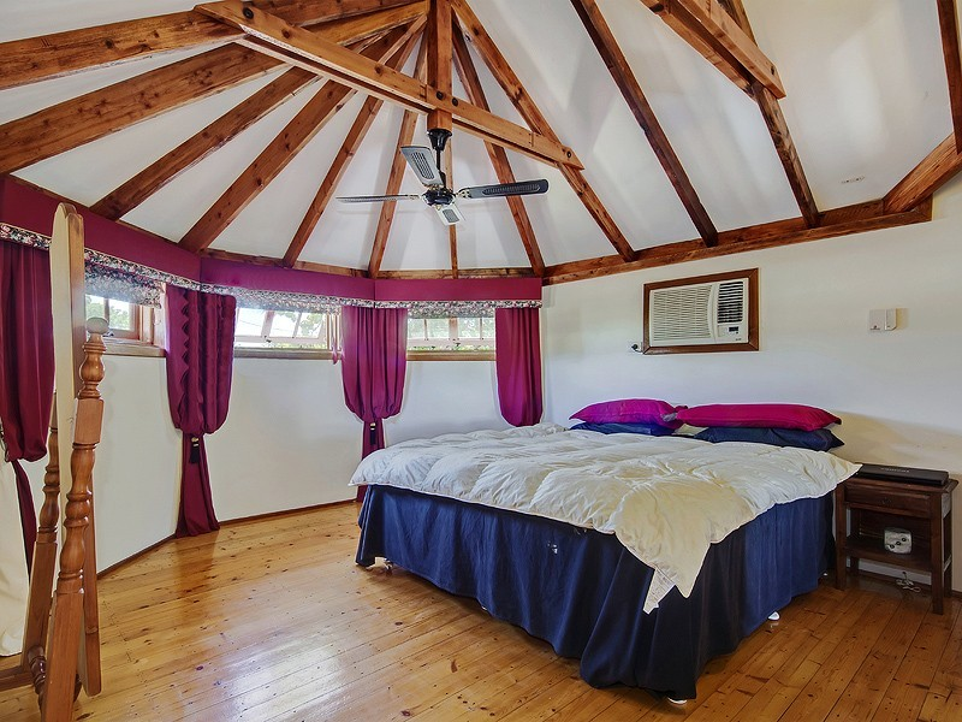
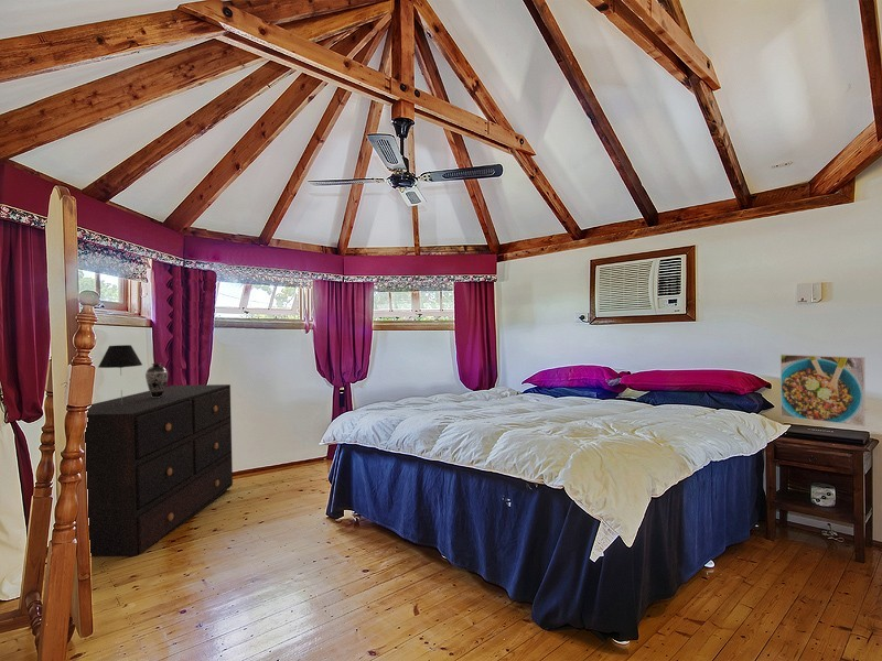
+ dresser [85,383,234,557]
+ table lamp [97,344,143,404]
+ decorative vase [144,362,169,398]
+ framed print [779,354,865,427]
